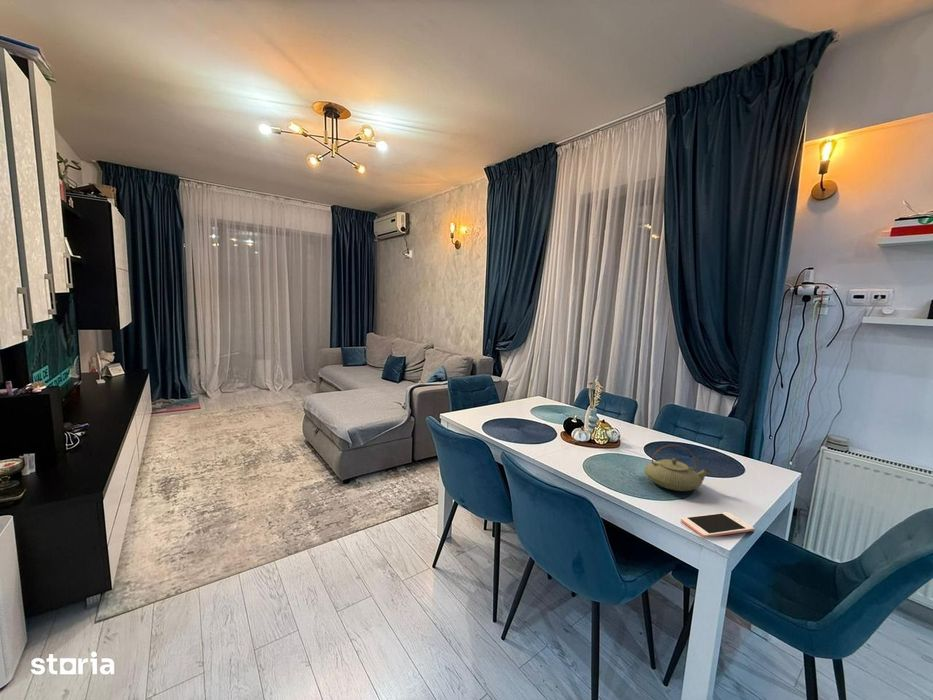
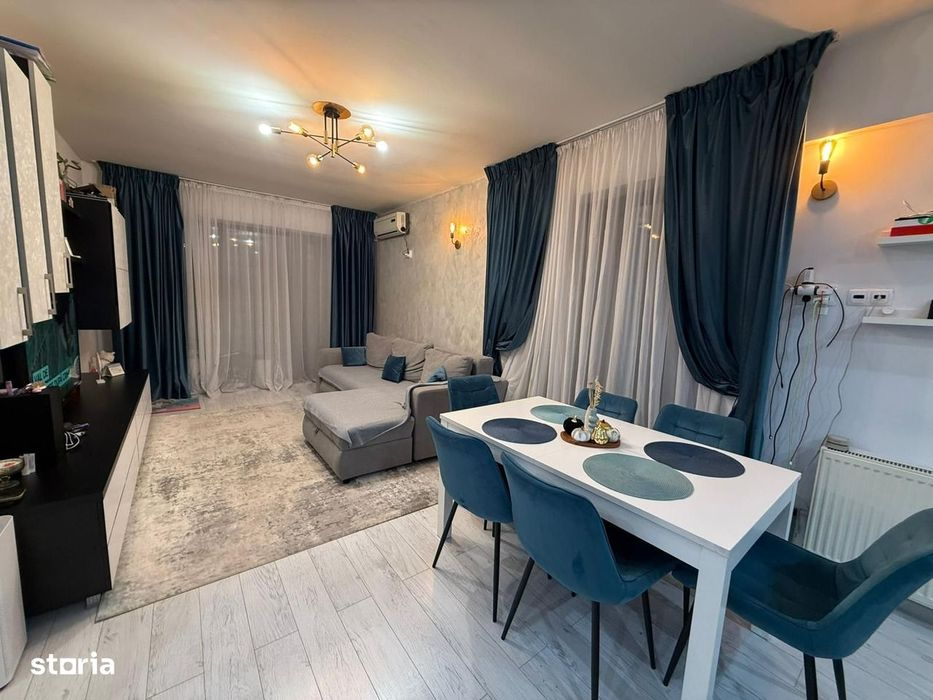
- cell phone [680,511,755,539]
- teapot [643,444,711,492]
